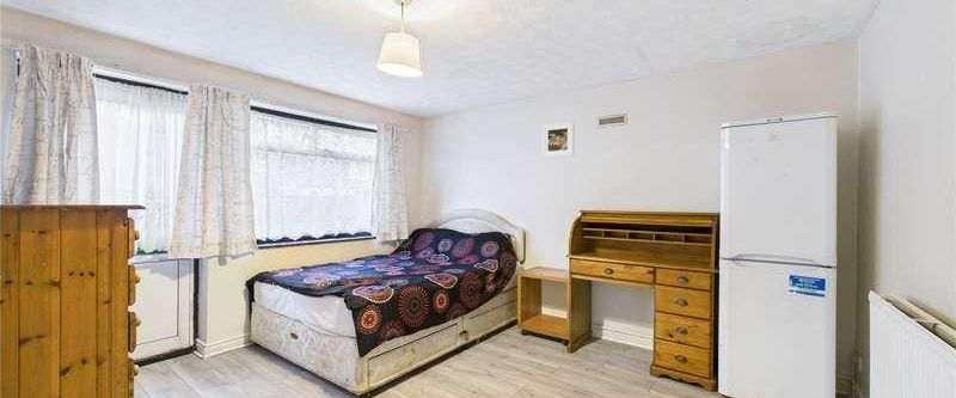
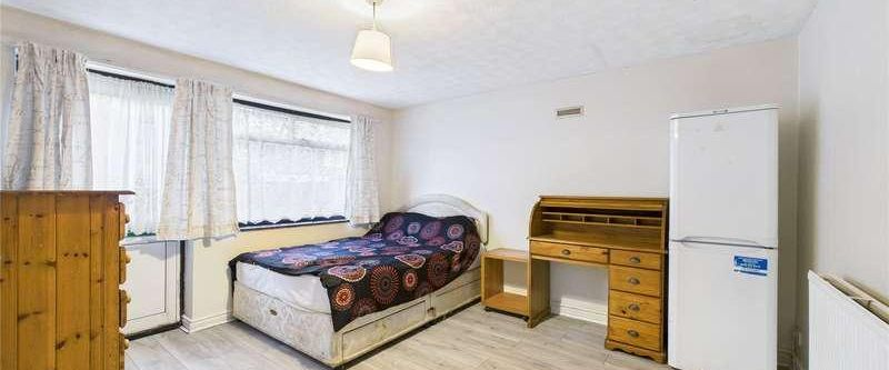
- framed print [541,121,575,159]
